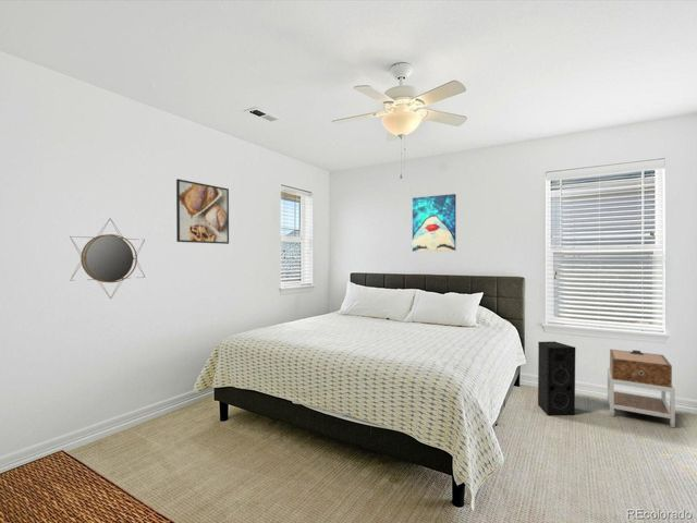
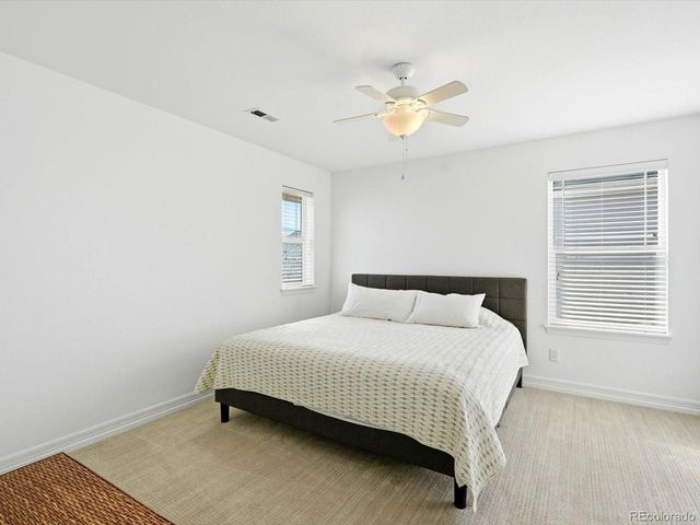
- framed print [175,178,230,245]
- nightstand [607,349,676,428]
- wall art [412,193,457,253]
- speaker [537,341,576,416]
- home mirror [69,218,146,300]
